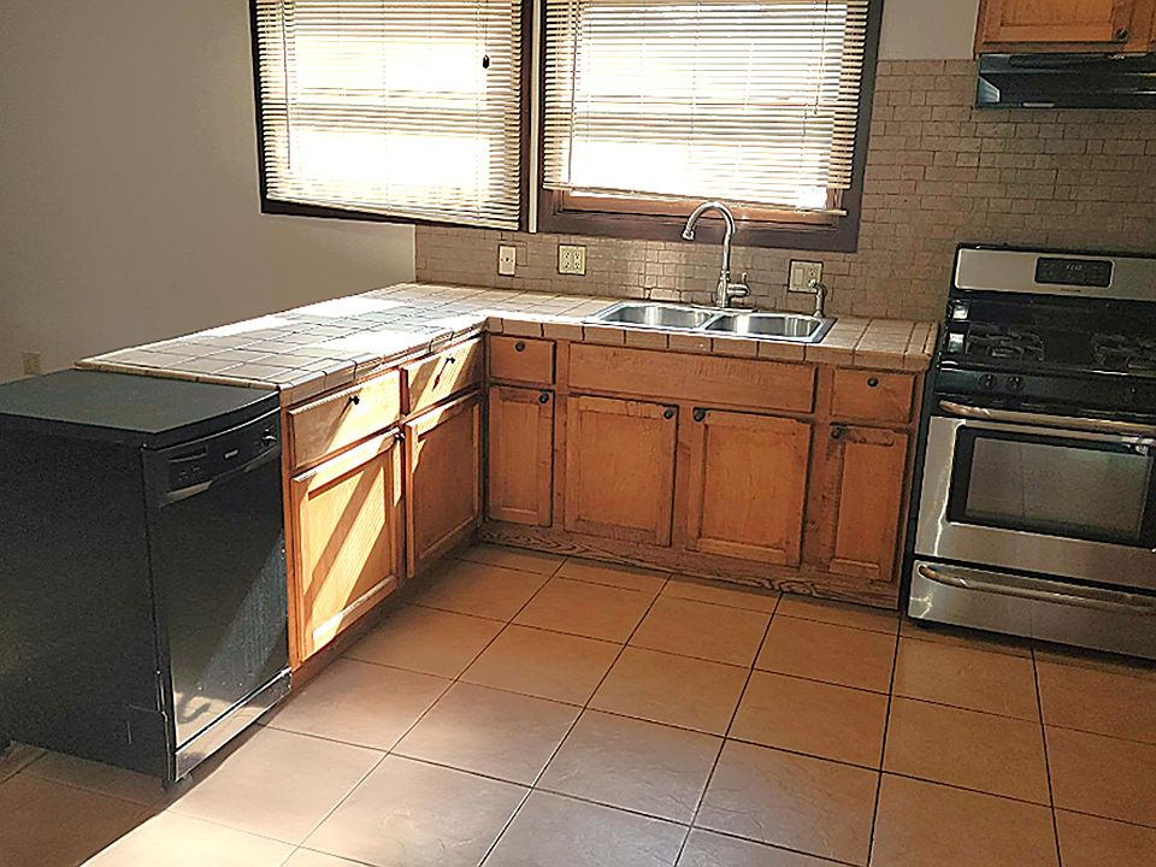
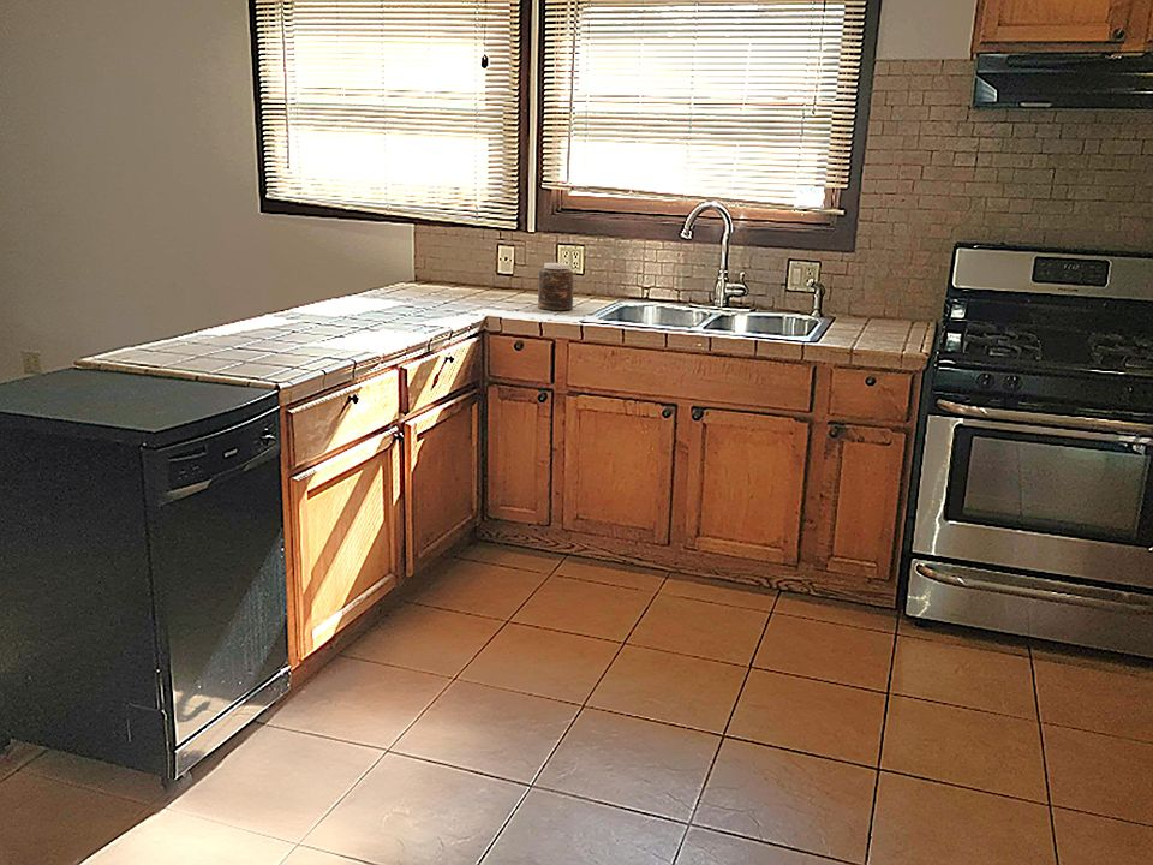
+ jar [537,262,574,311]
